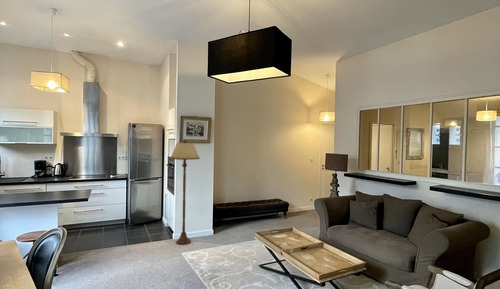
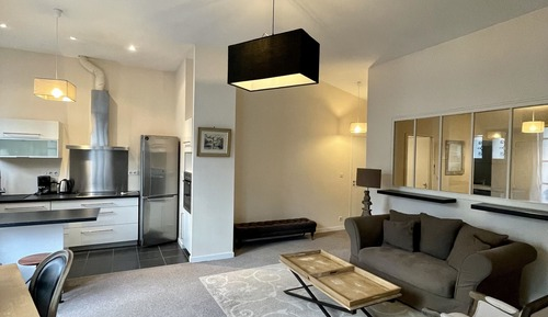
- floor lamp [169,139,201,246]
